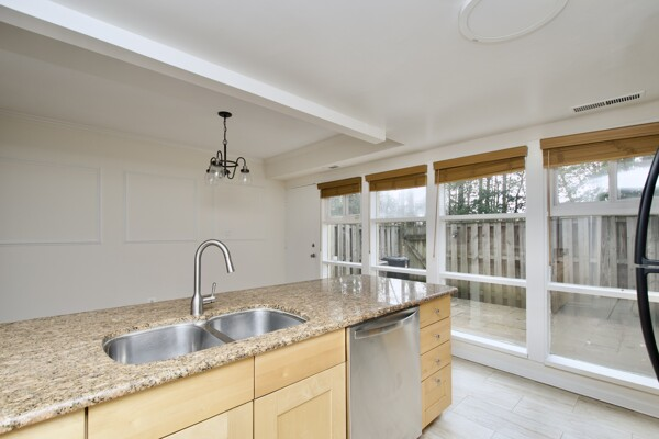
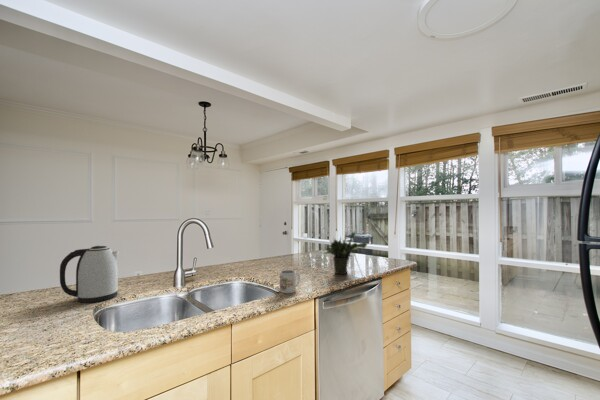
+ mug [279,269,301,294]
+ kettle [59,245,120,304]
+ potted plant [323,230,368,275]
